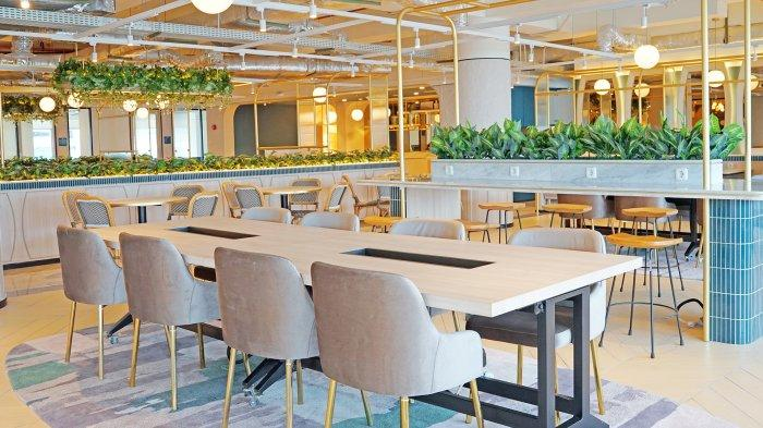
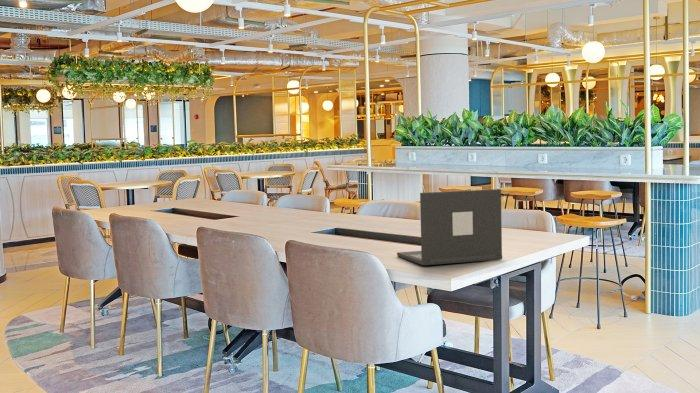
+ laptop [396,188,503,266]
